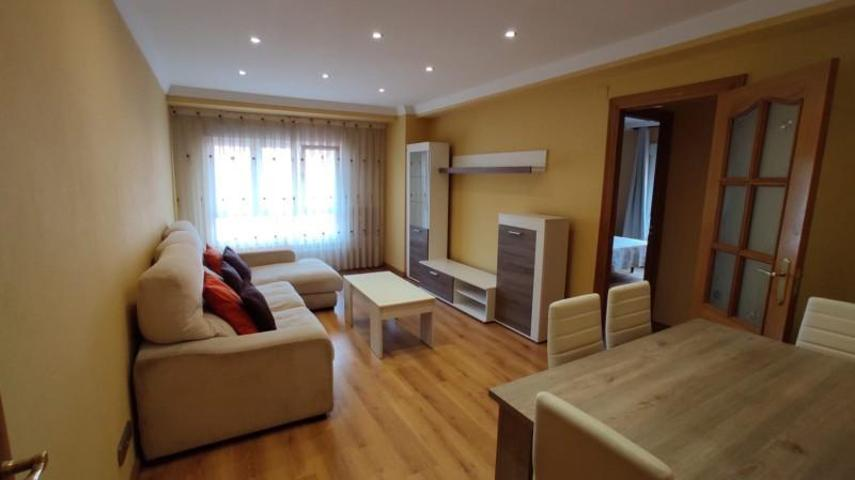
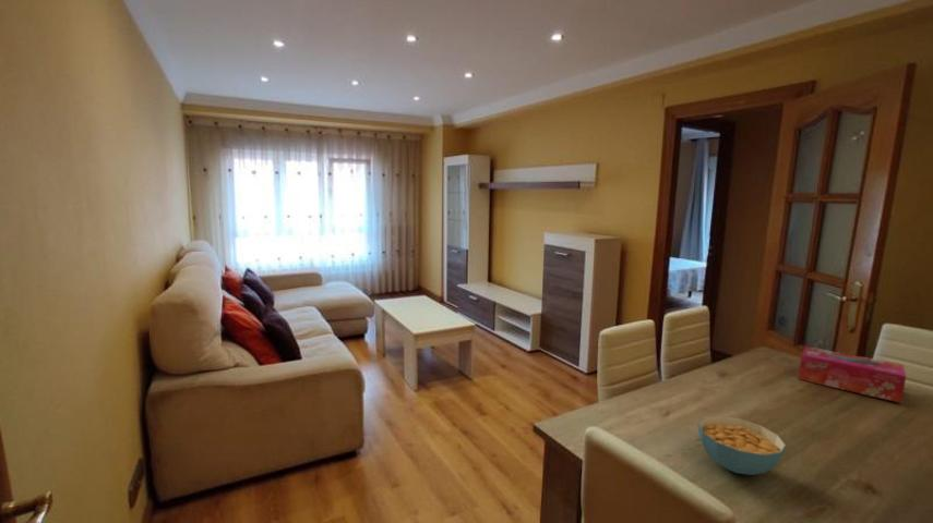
+ tissue box [798,345,907,404]
+ cereal bowl [696,414,787,476]
